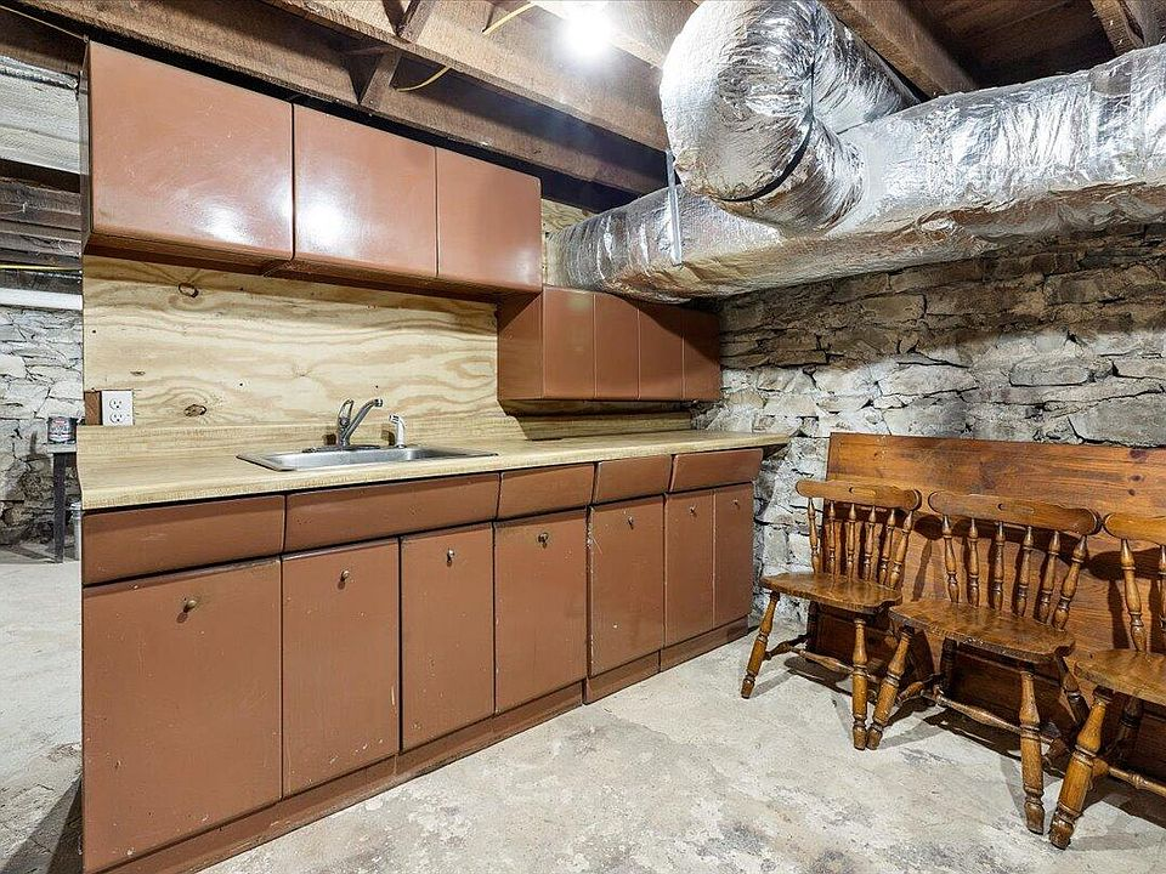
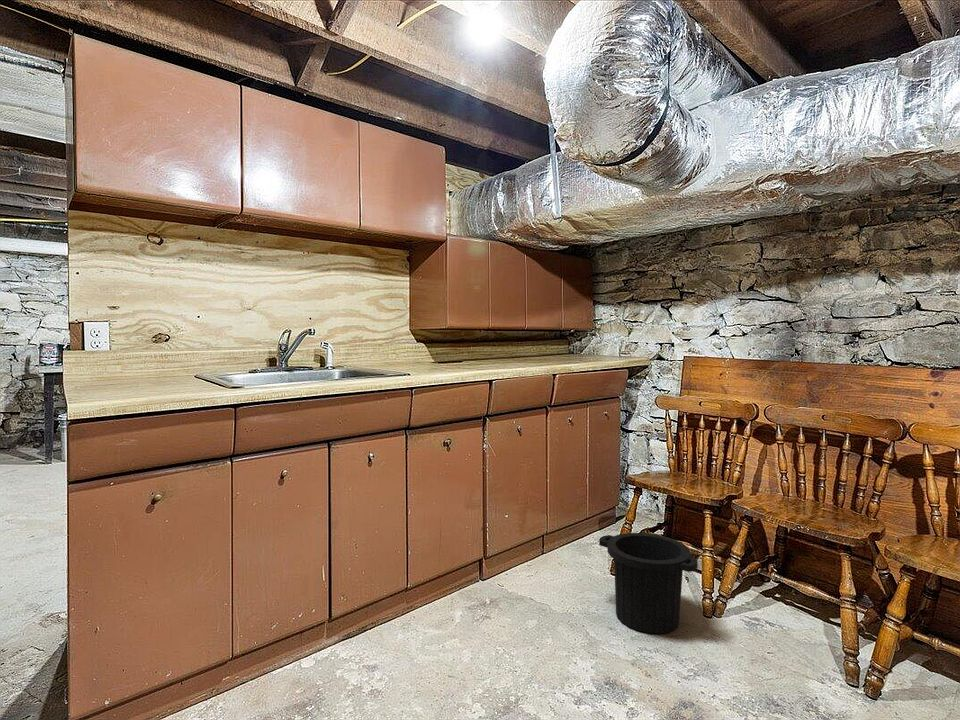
+ trash can [598,532,699,635]
